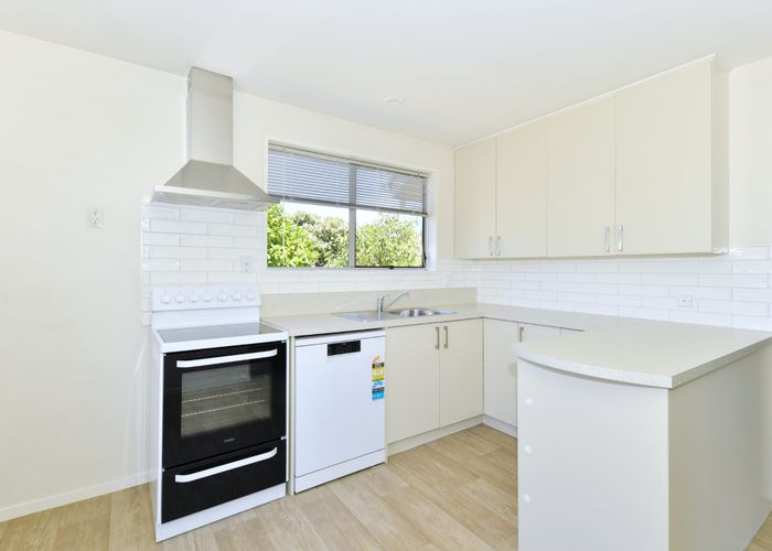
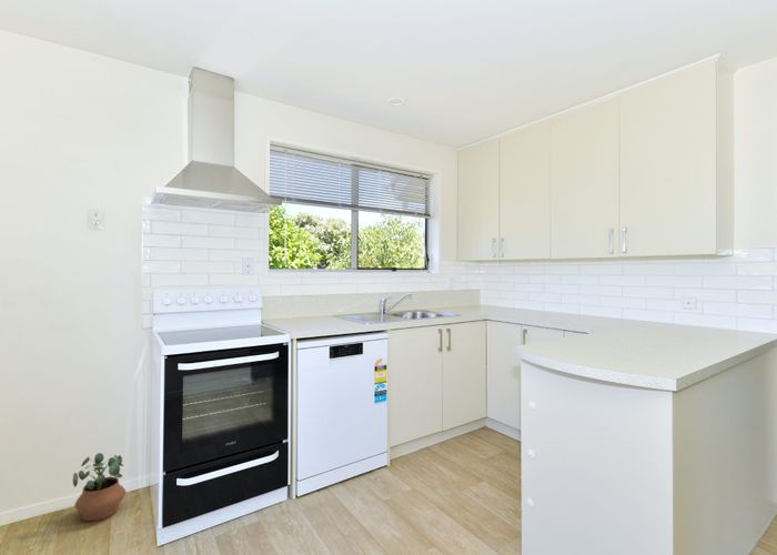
+ potted plant [72,452,127,522]
